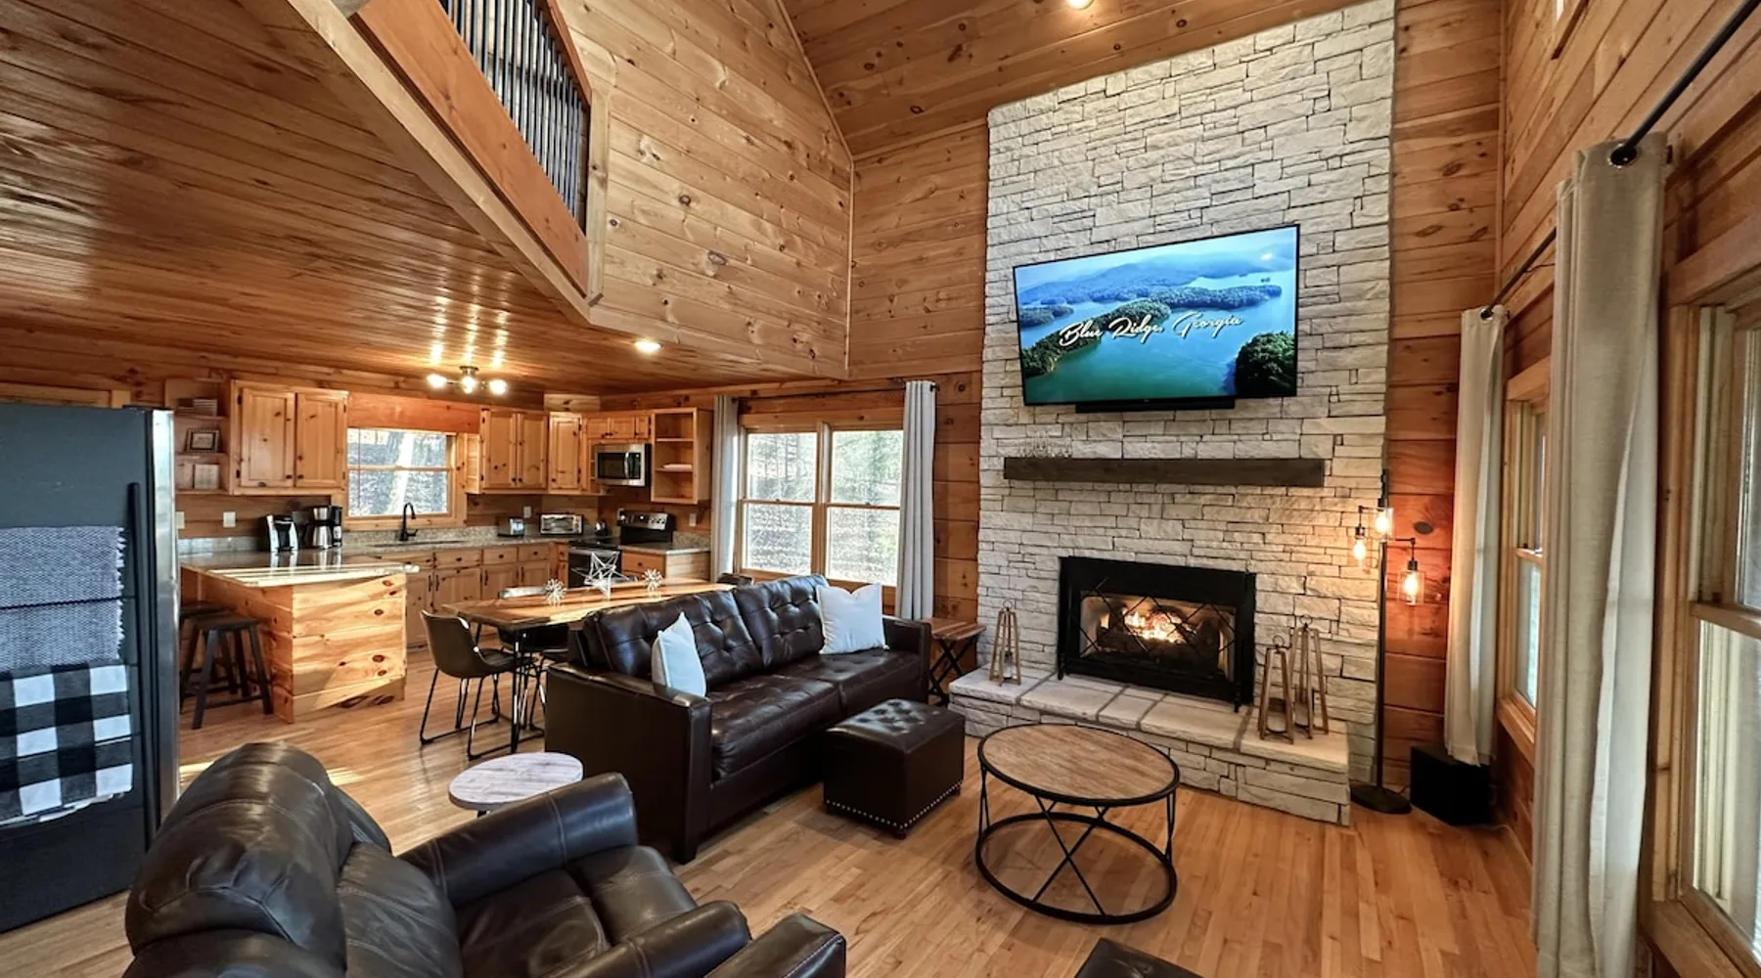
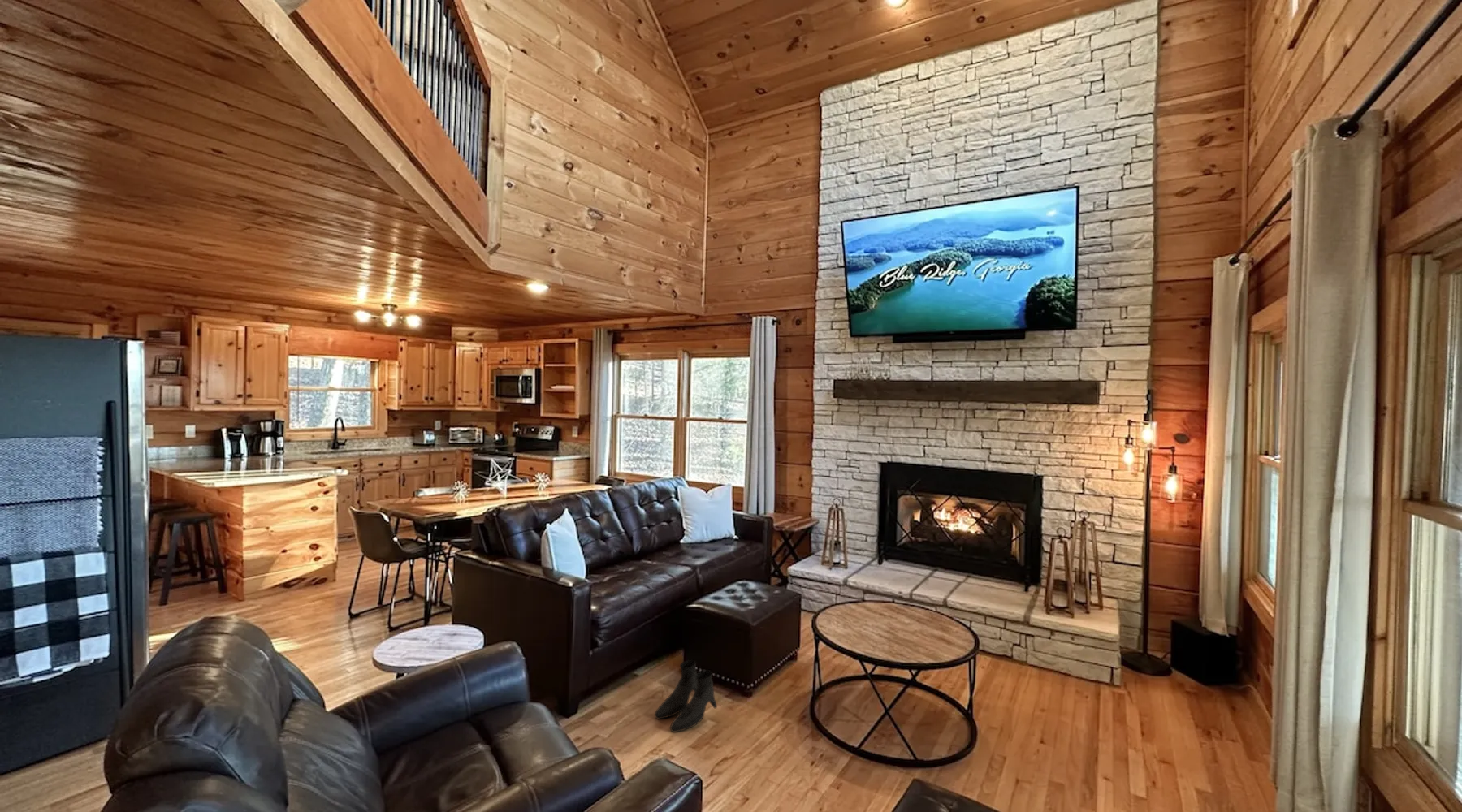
+ boots [654,659,718,733]
